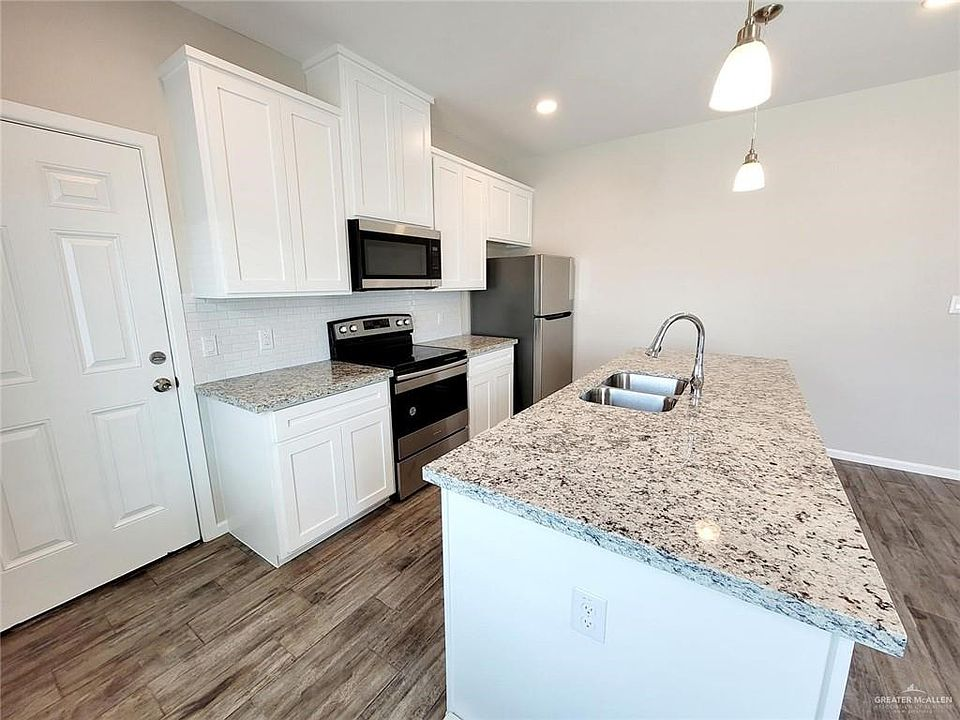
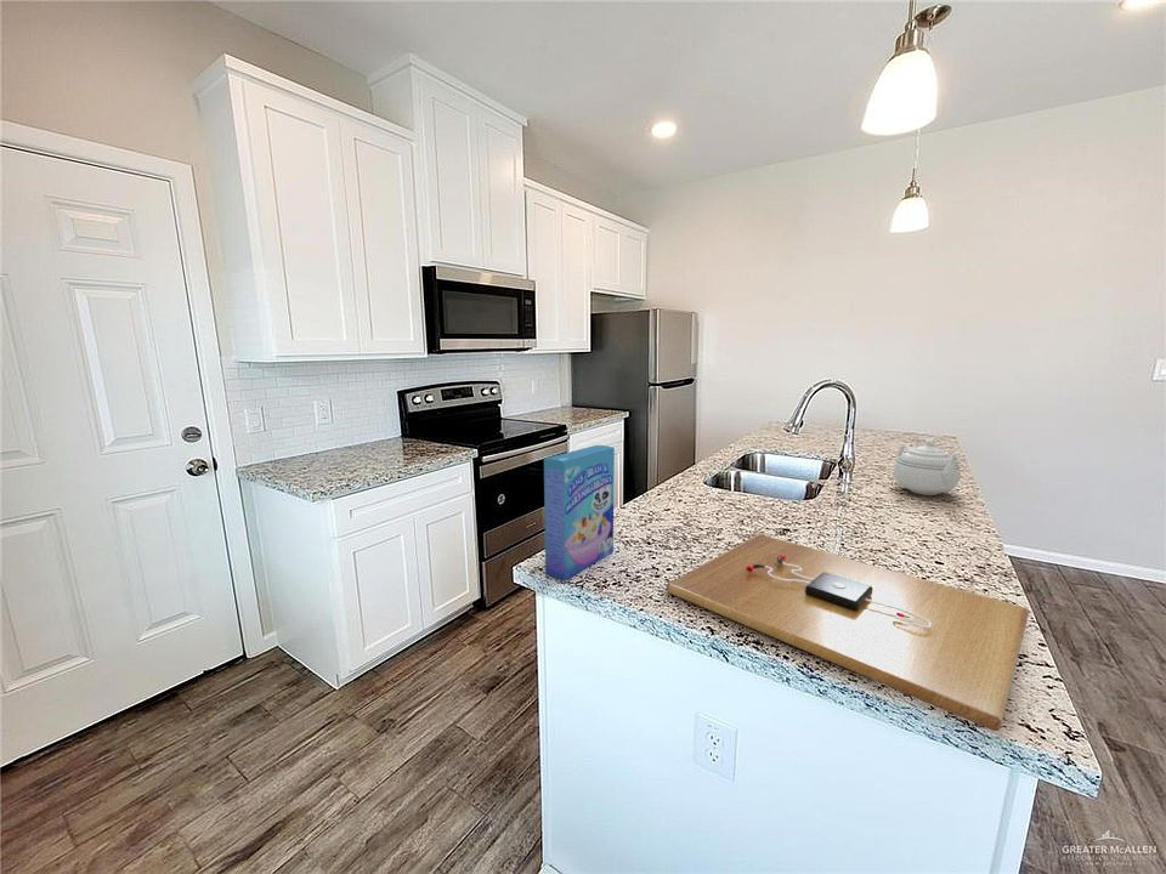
+ cutting board [666,533,1030,732]
+ cereal box [543,444,616,581]
+ teapot [893,438,962,496]
